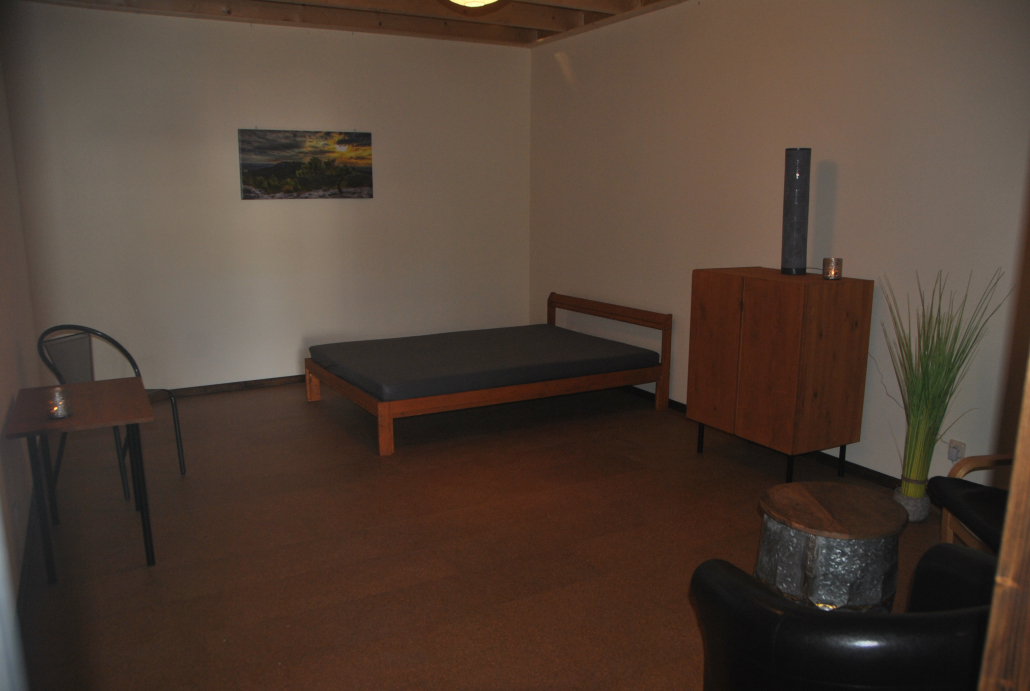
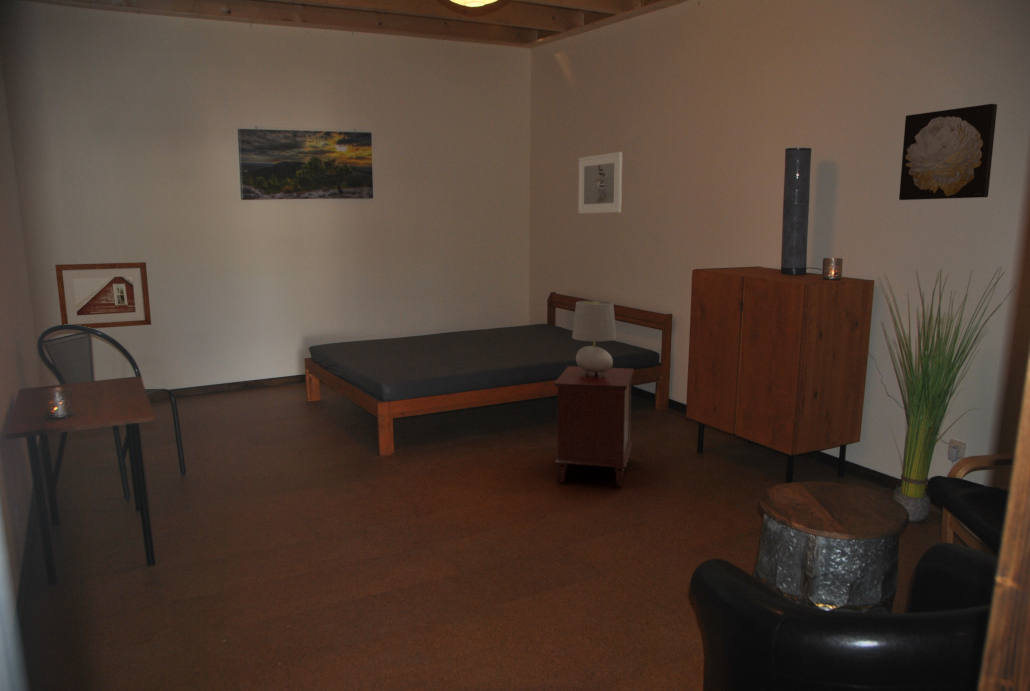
+ table lamp [571,300,617,377]
+ nightstand [553,365,635,488]
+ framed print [577,151,623,215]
+ picture frame [54,261,152,329]
+ wall art [898,103,998,201]
